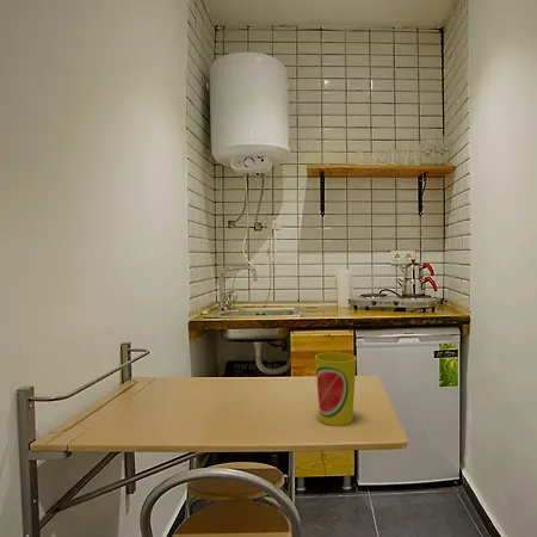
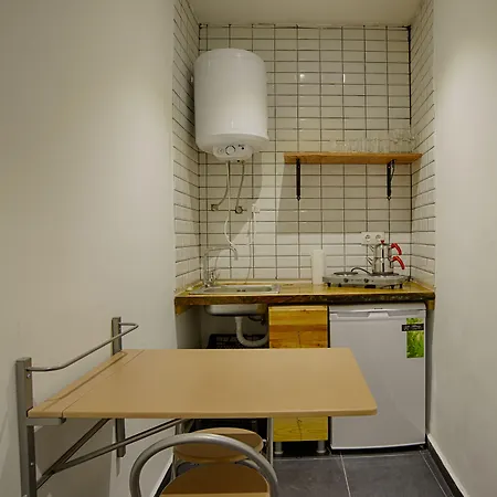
- cup [314,351,358,427]
